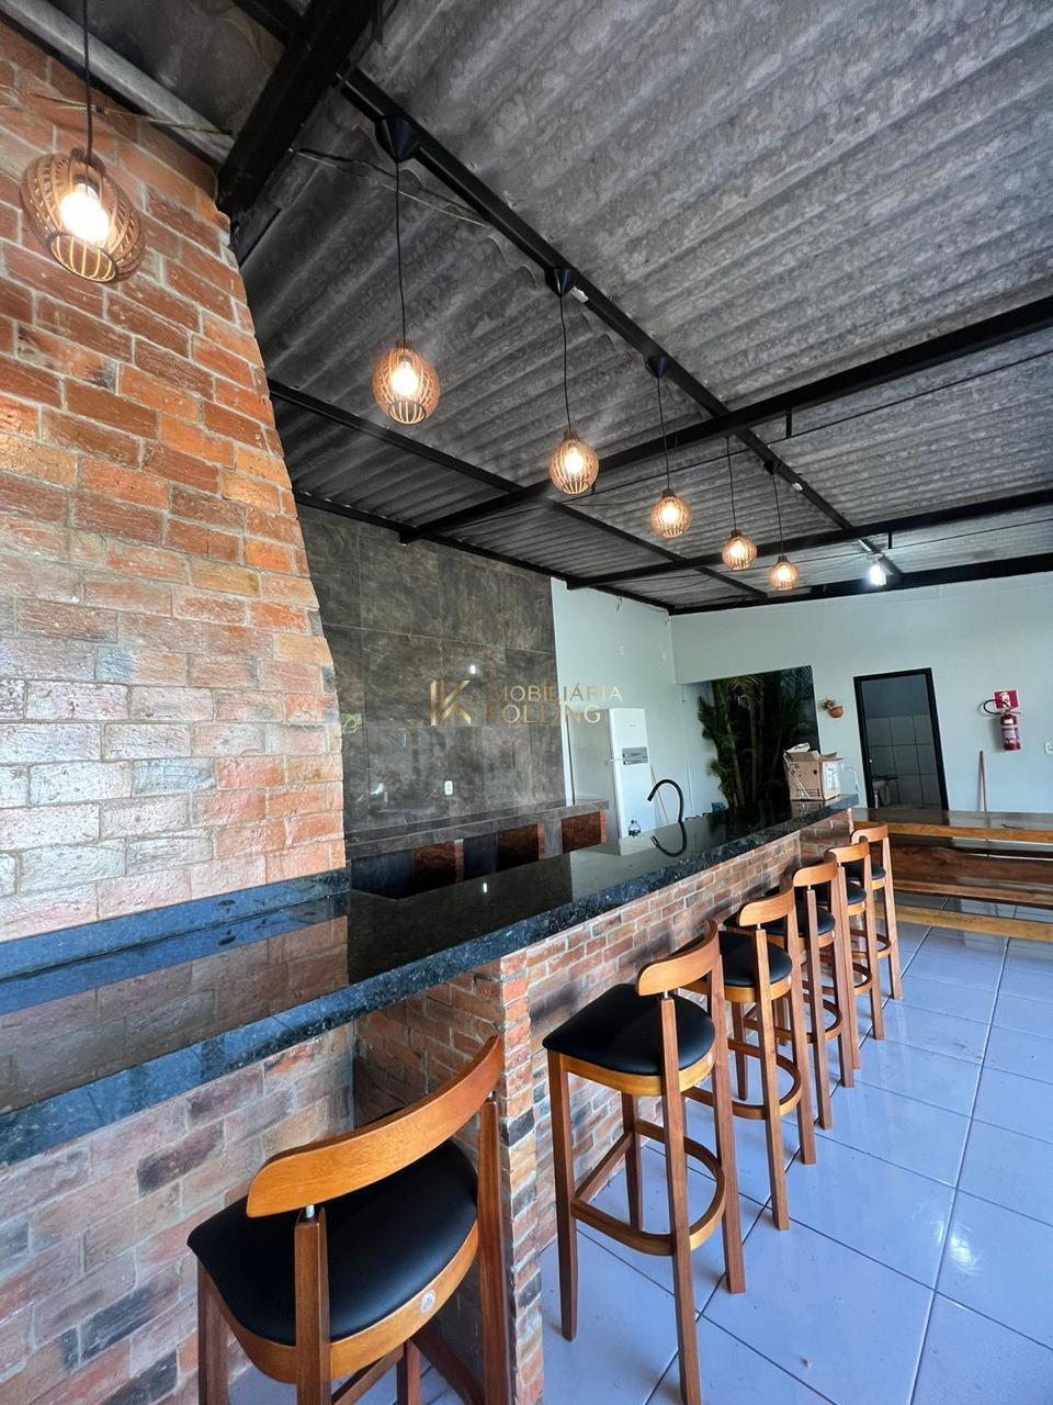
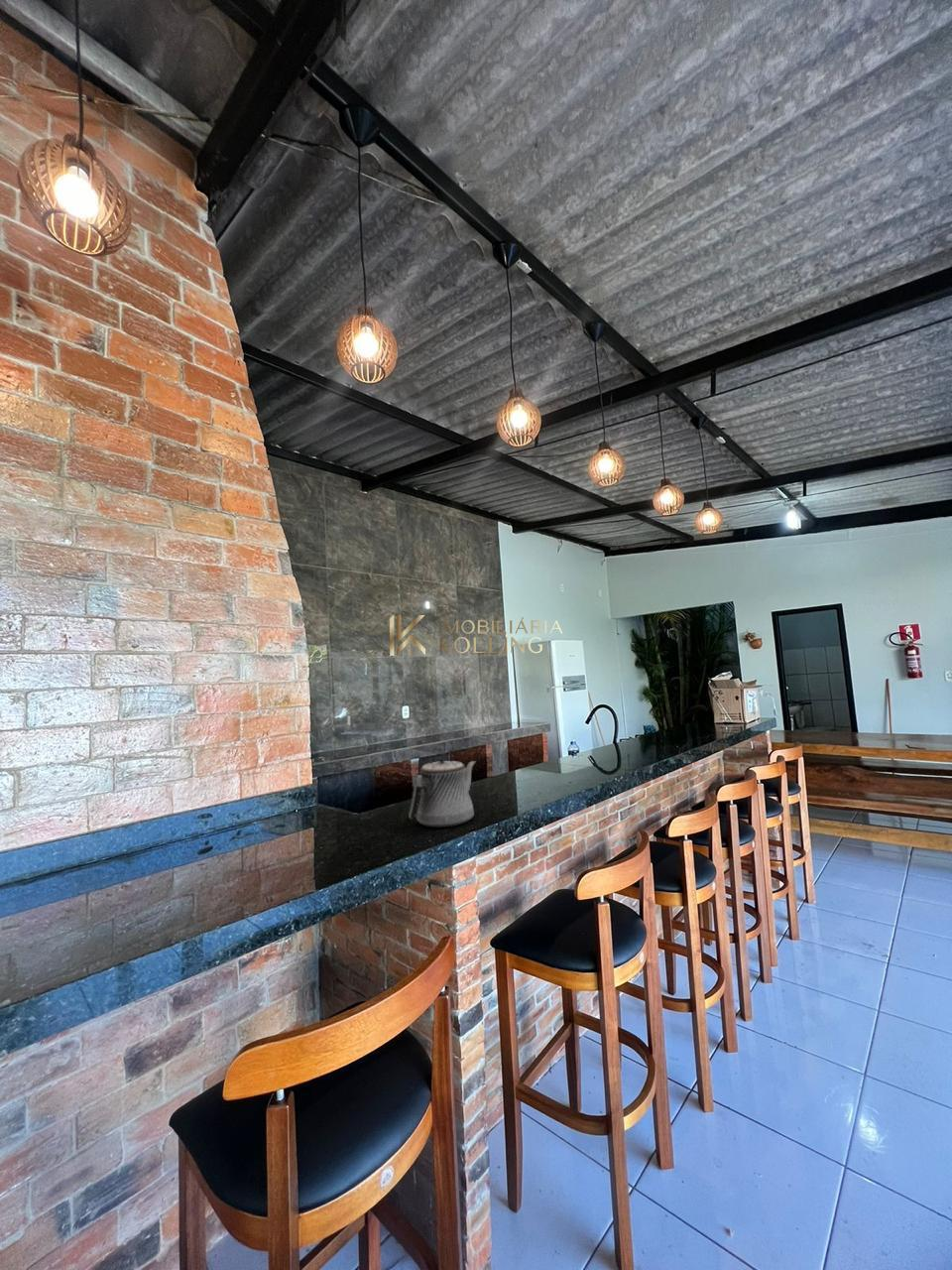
+ teapot [408,757,477,828]
